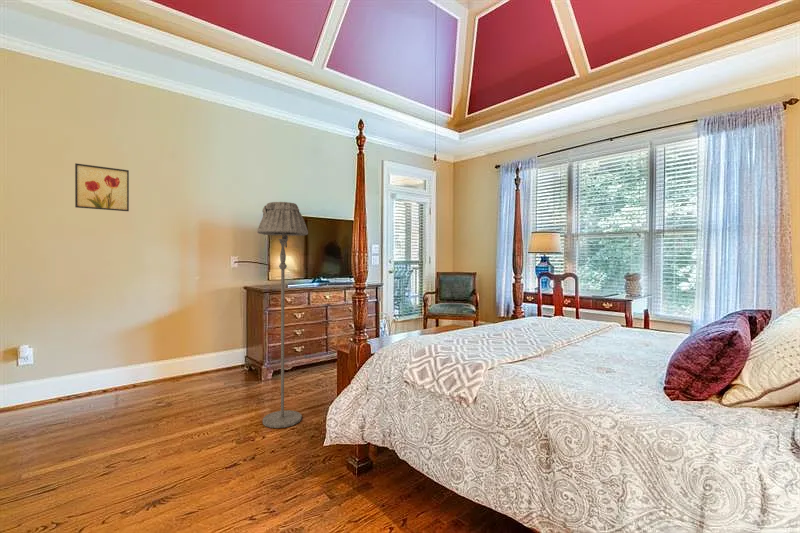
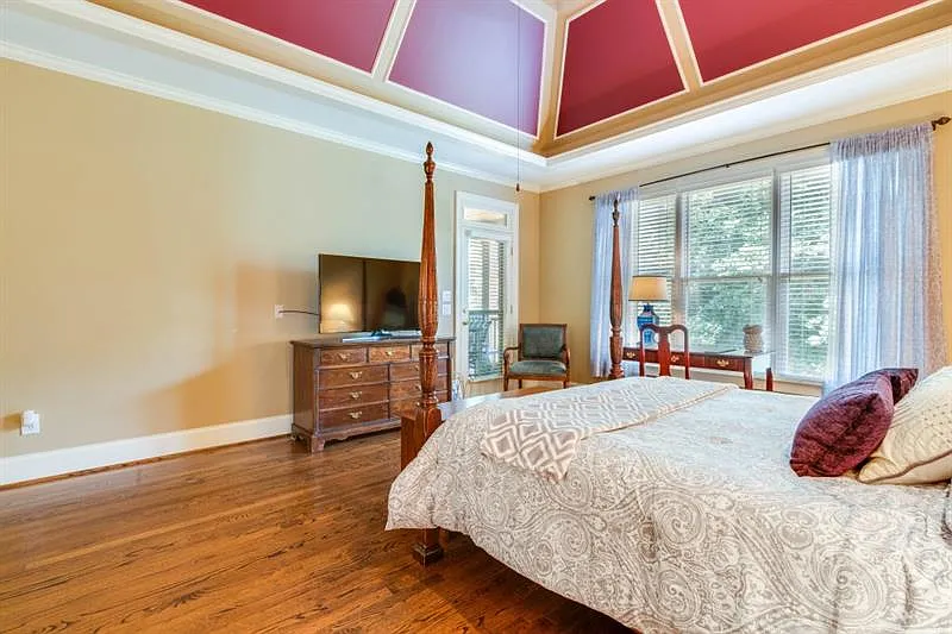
- floor lamp [256,201,309,429]
- wall art [74,162,130,212]
